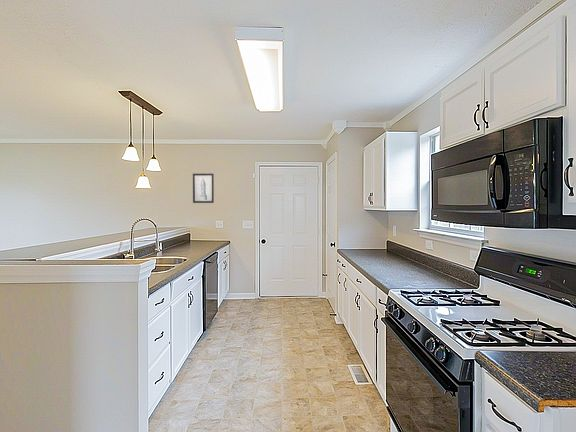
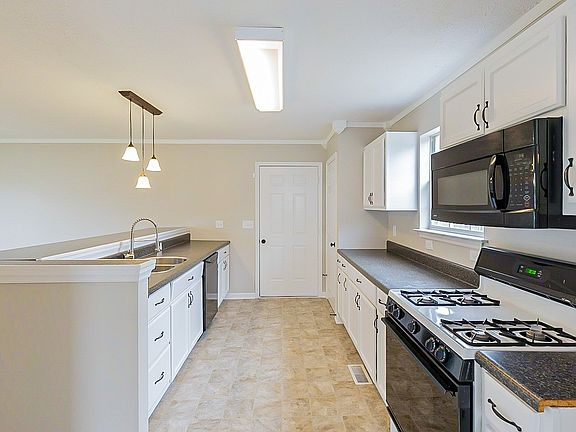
- wall art [192,173,215,204]
